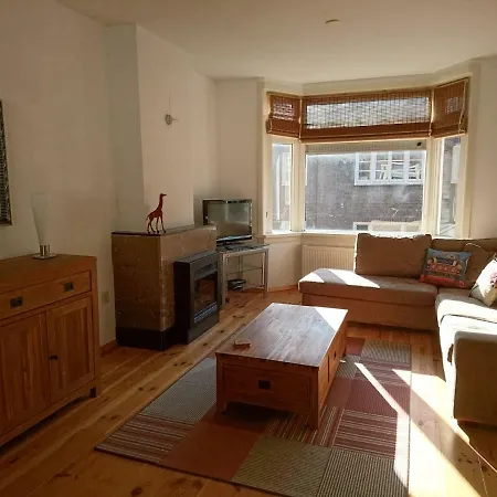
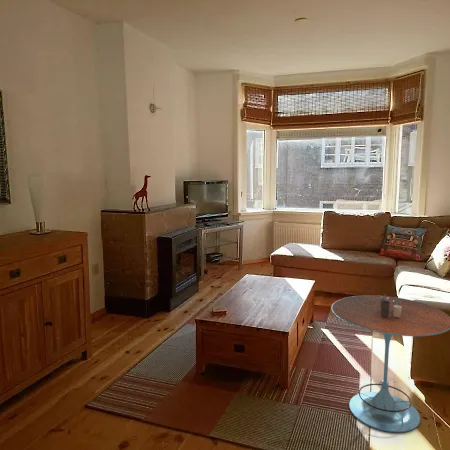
+ side table [331,294,450,434]
